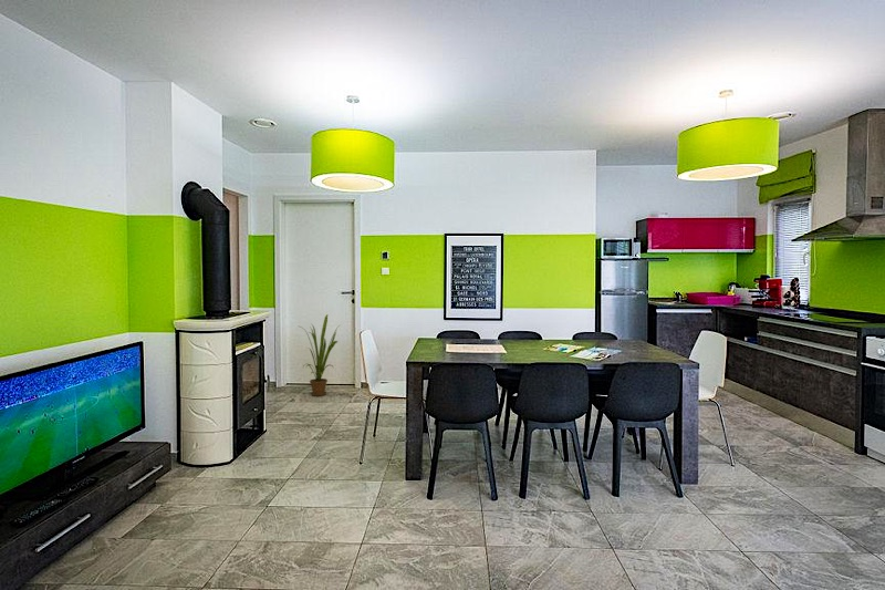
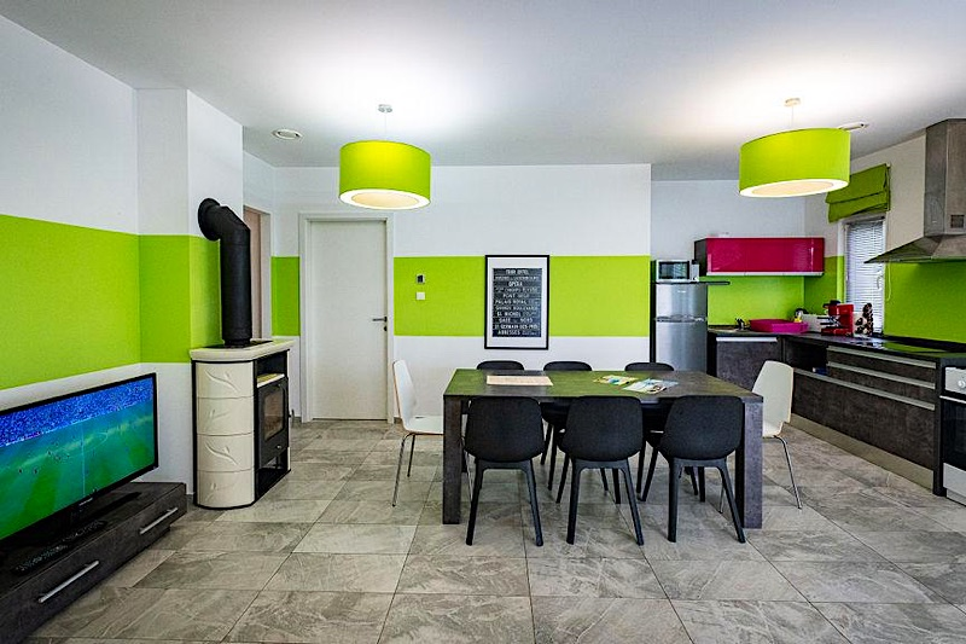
- house plant [299,313,341,397]
